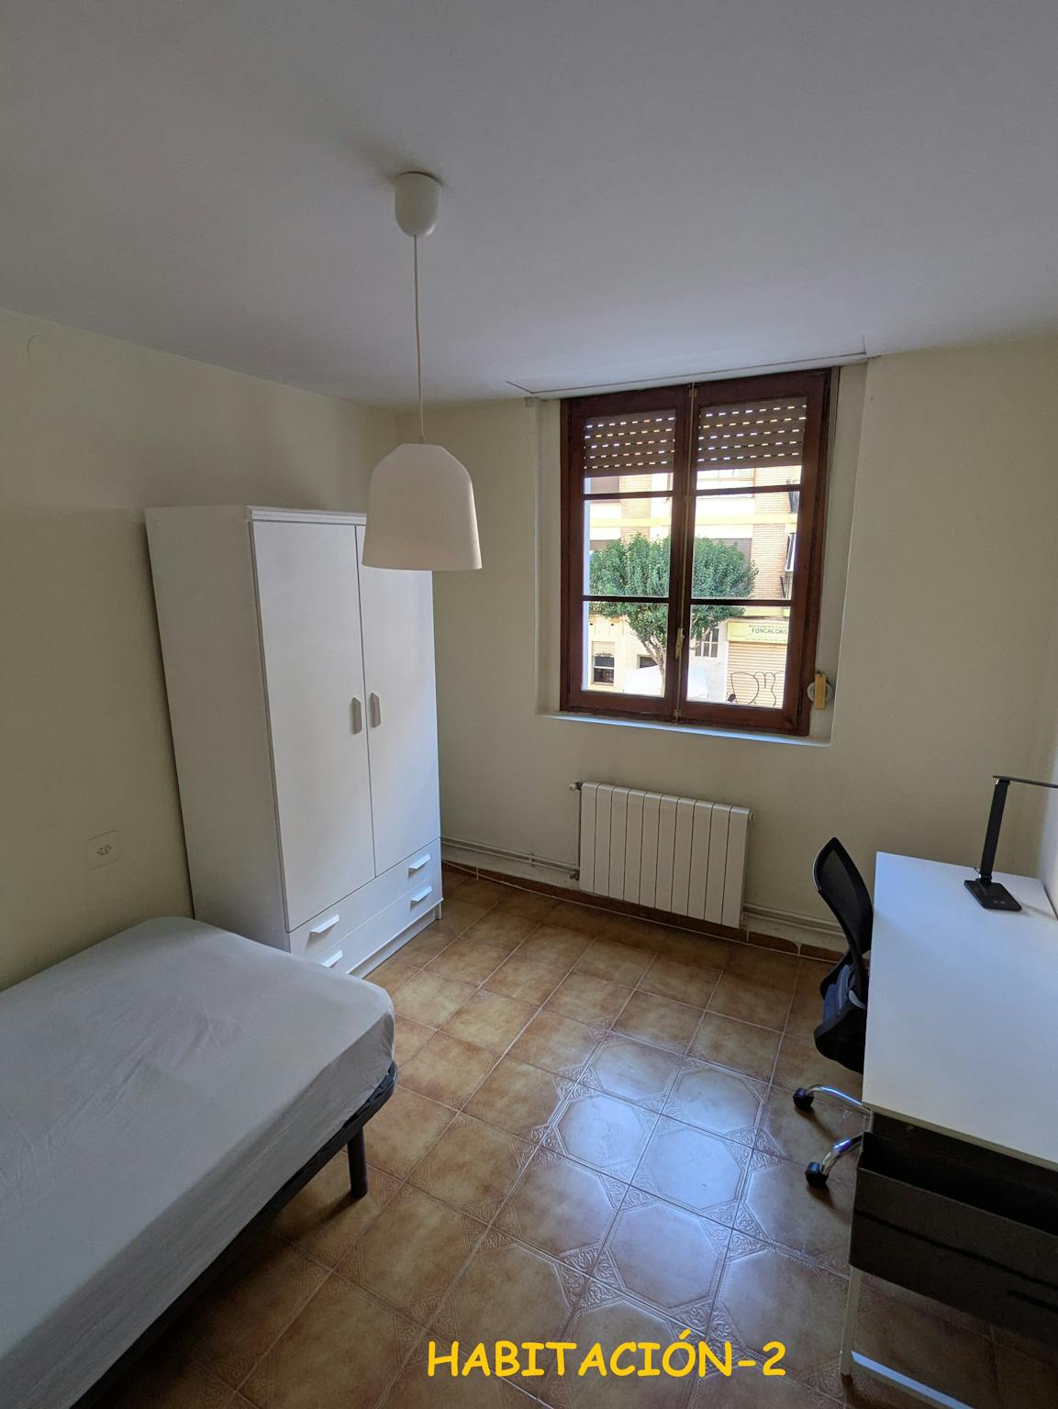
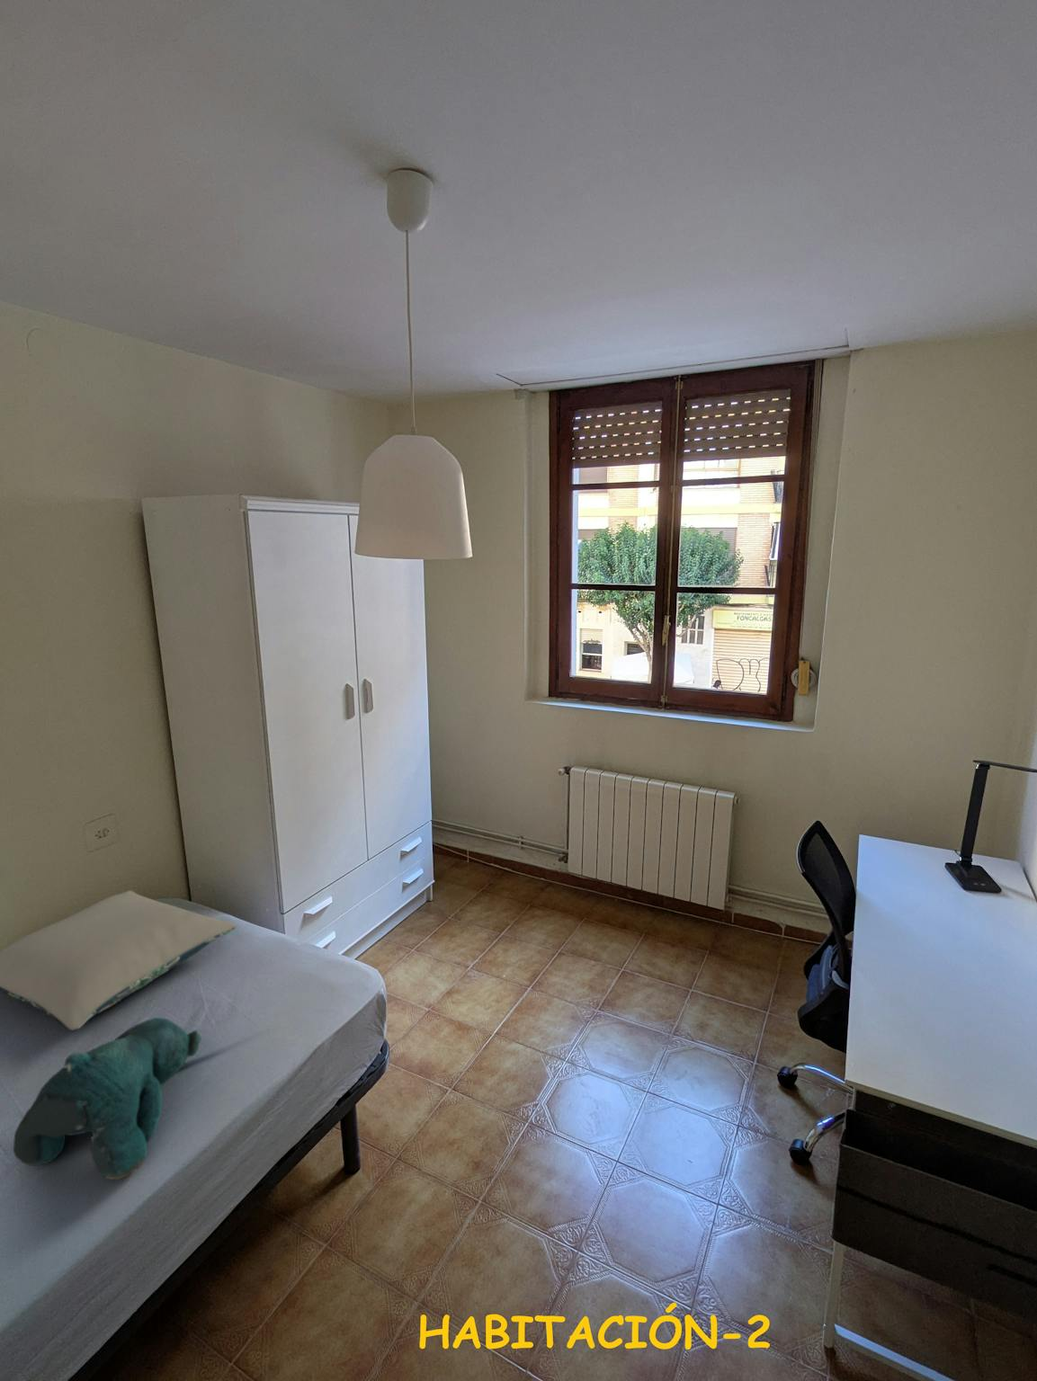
+ pillow [0,889,237,1032]
+ teddy bear [13,1017,203,1181]
